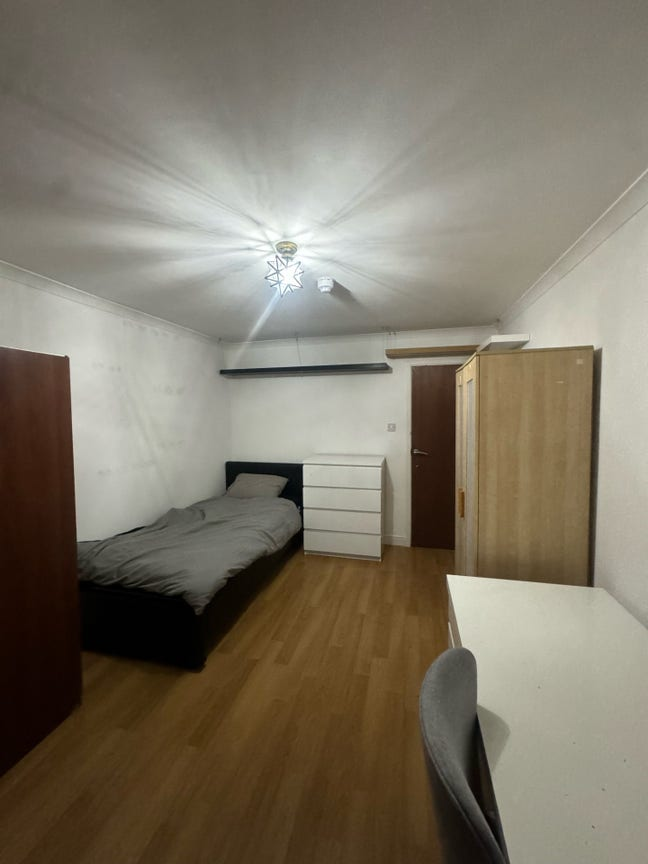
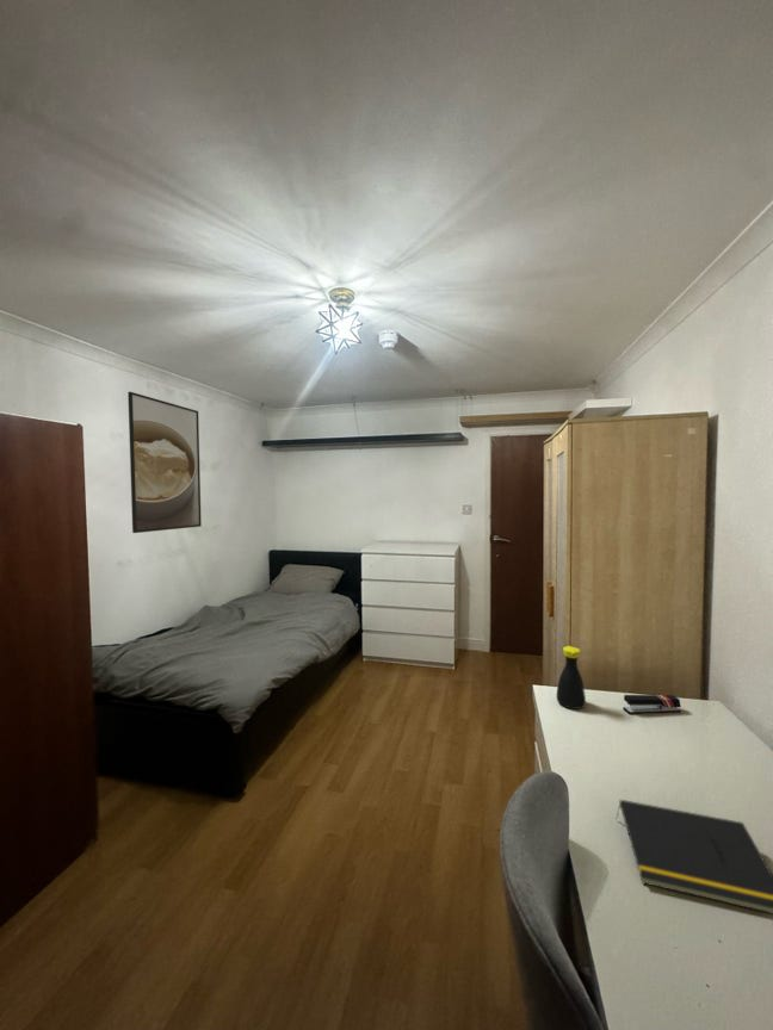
+ notepad [616,799,773,916]
+ stapler [622,694,682,715]
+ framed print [126,391,203,534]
+ bottle [556,645,587,711]
